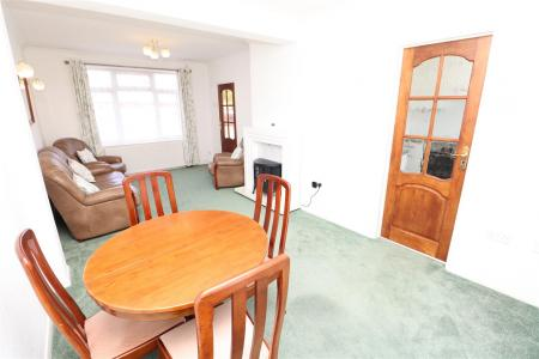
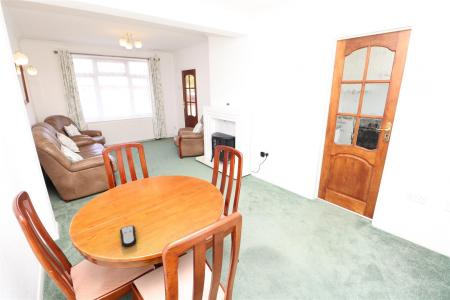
+ remote control [119,224,137,248]
